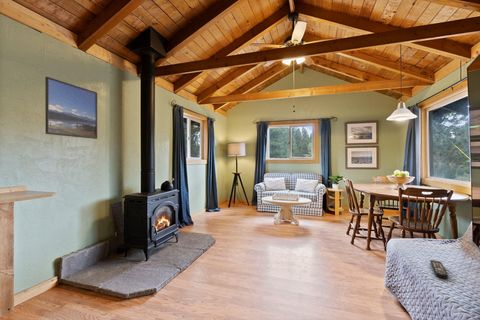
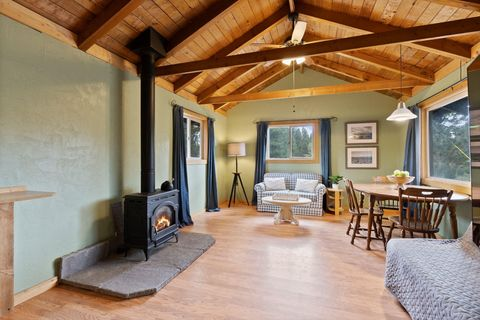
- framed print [44,76,98,140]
- remote control [429,259,449,280]
